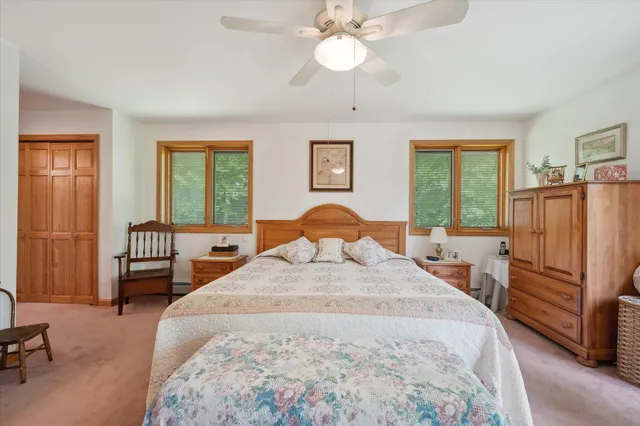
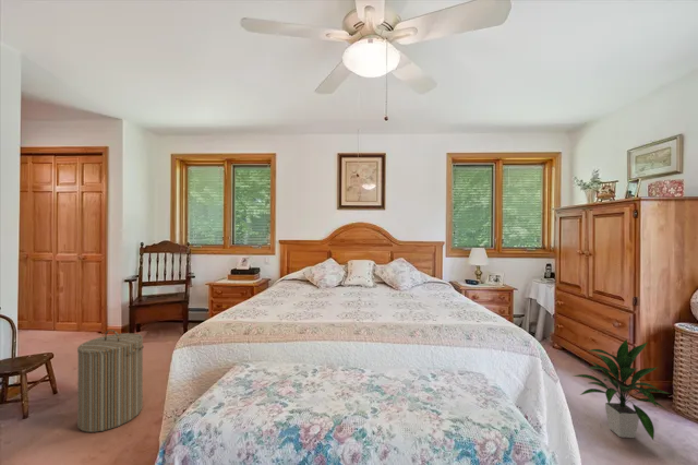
+ indoor plant [573,338,671,441]
+ laundry hamper [76,329,145,433]
